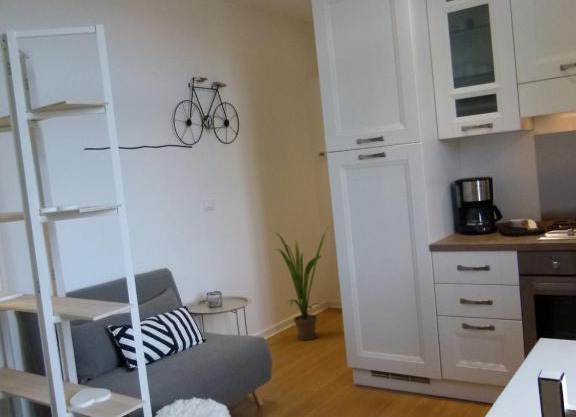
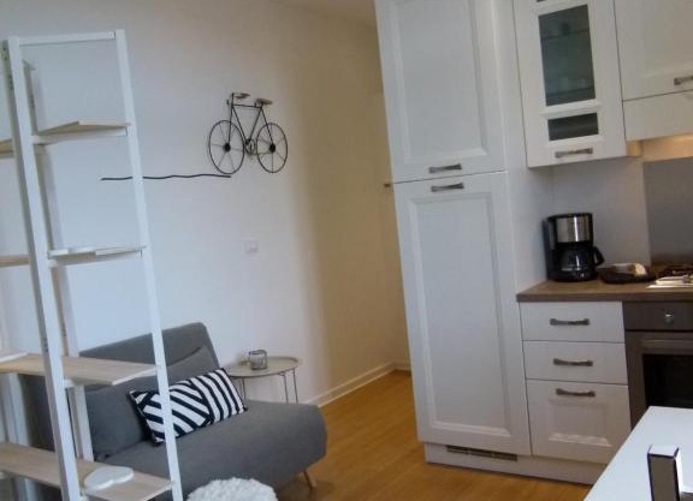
- house plant [268,226,330,341]
